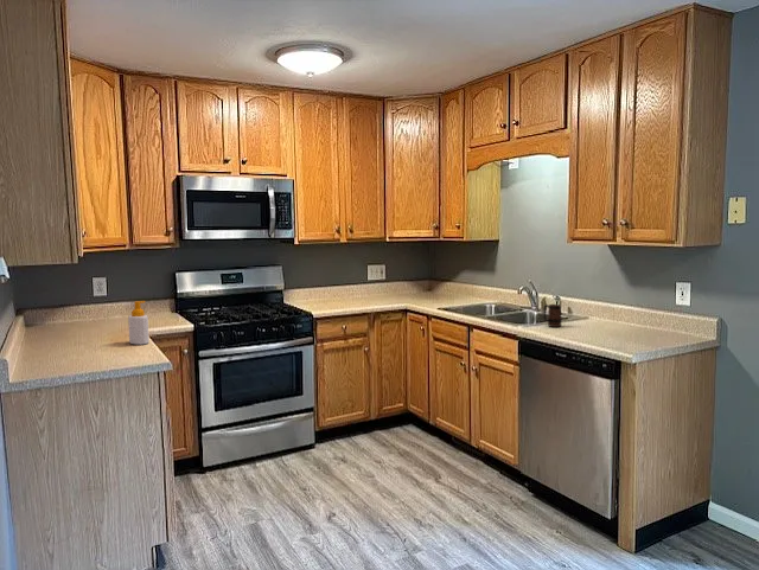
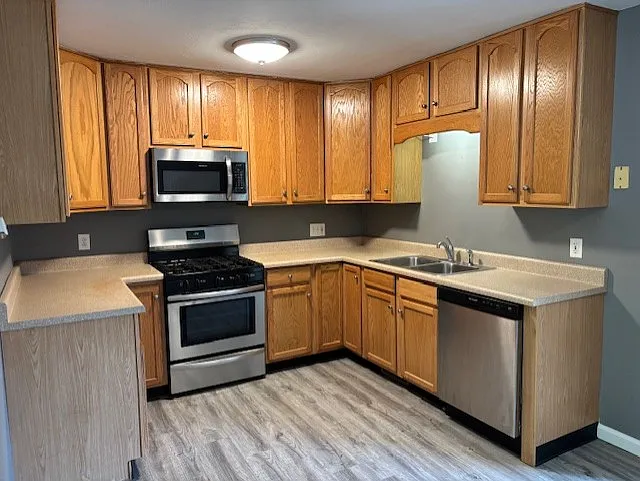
- mug [542,303,563,328]
- soap bottle [127,300,151,346]
